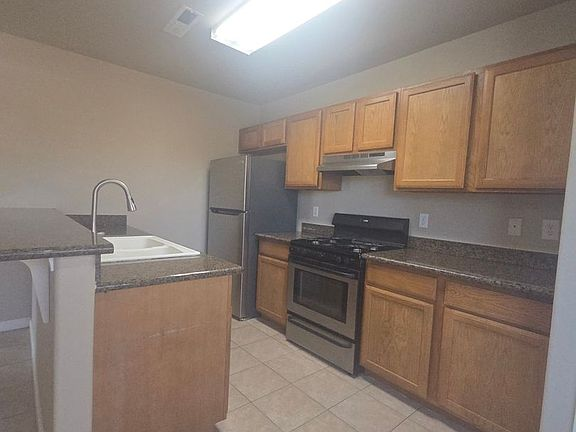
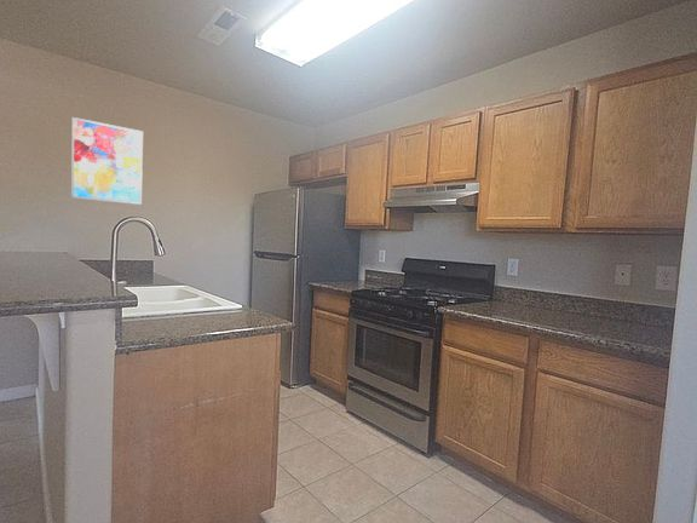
+ wall art [70,116,144,206]
